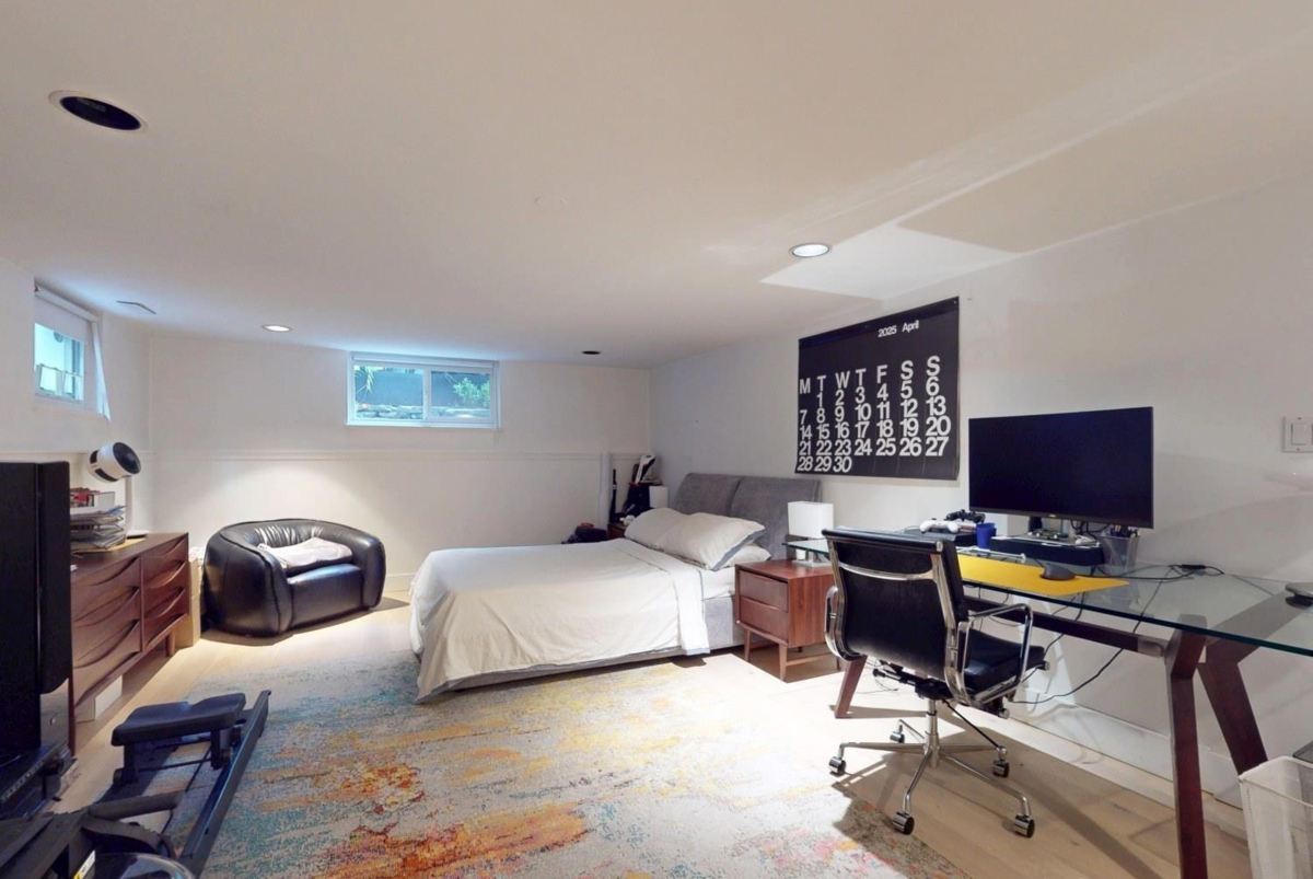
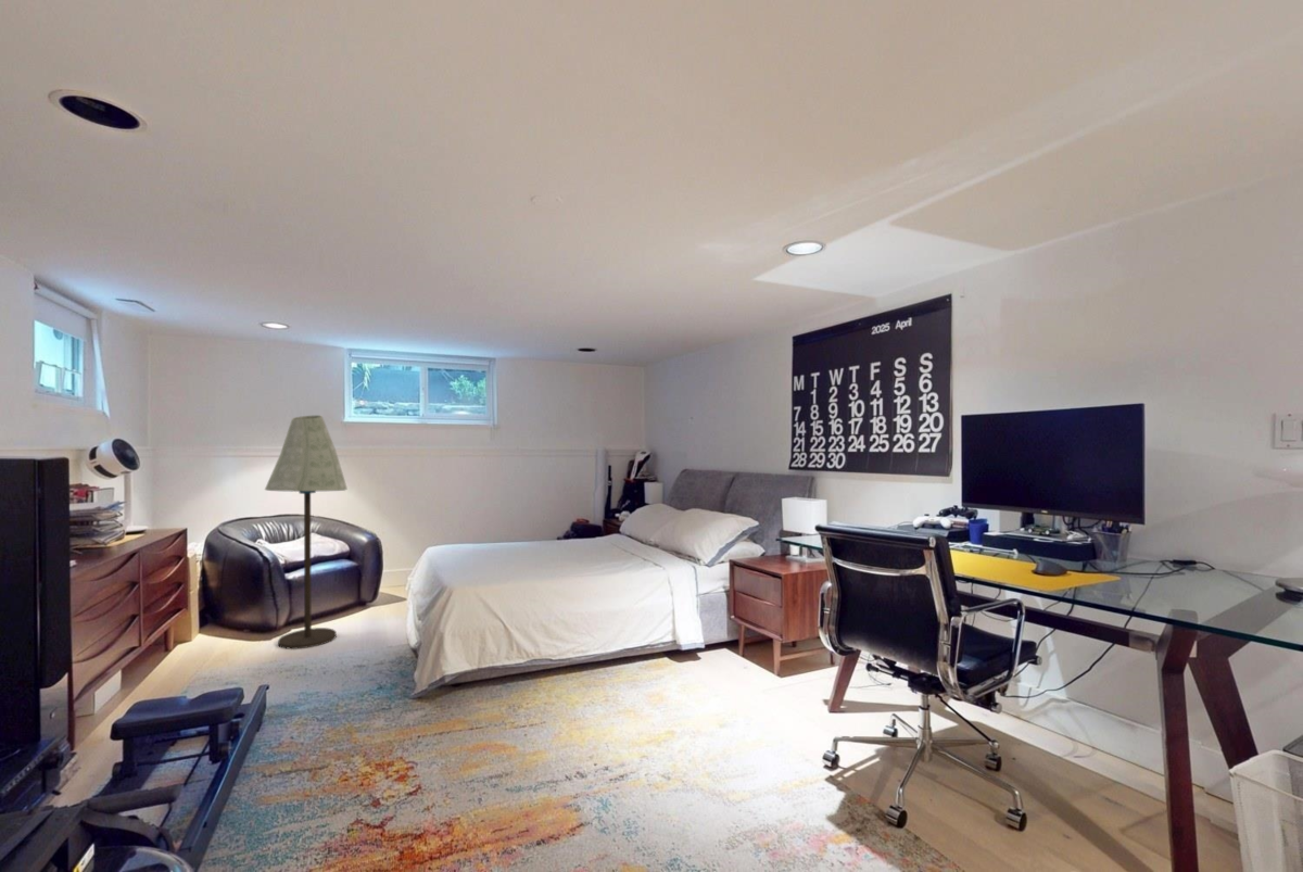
+ floor lamp [264,414,349,650]
